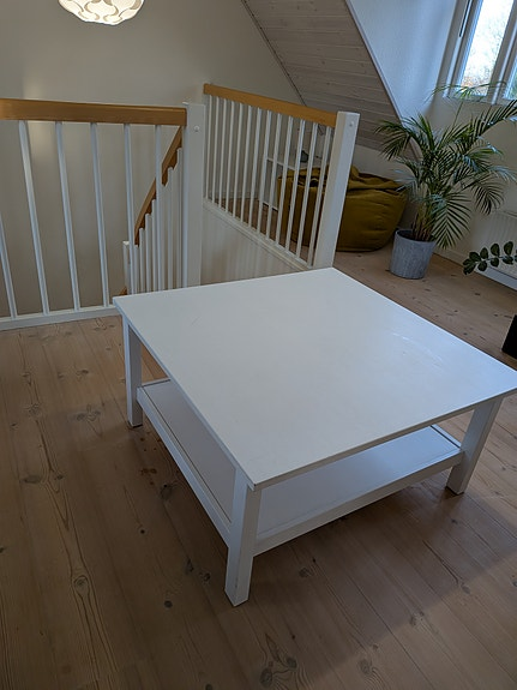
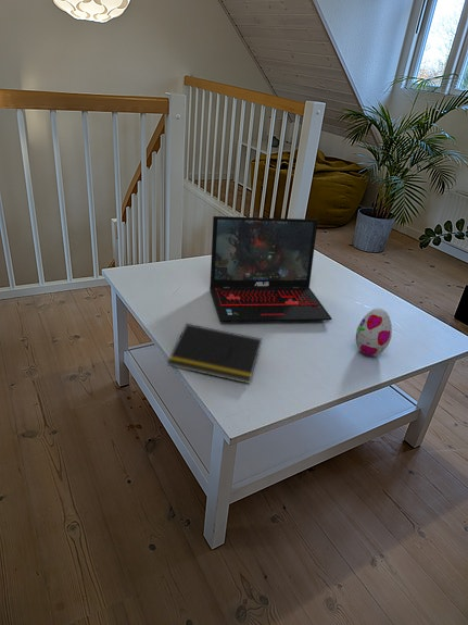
+ laptop [208,215,333,323]
+ decorative egg [355,308,393,357]
+ notepad [166,323,263,385]
